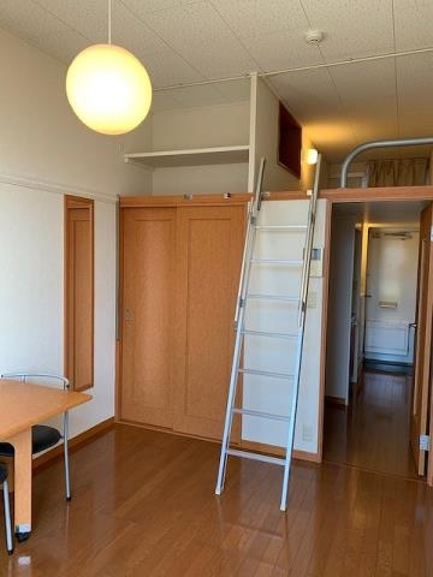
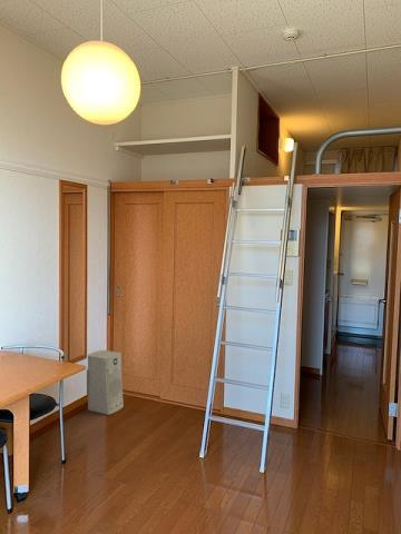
+ air purifier [86,349,125,416]
